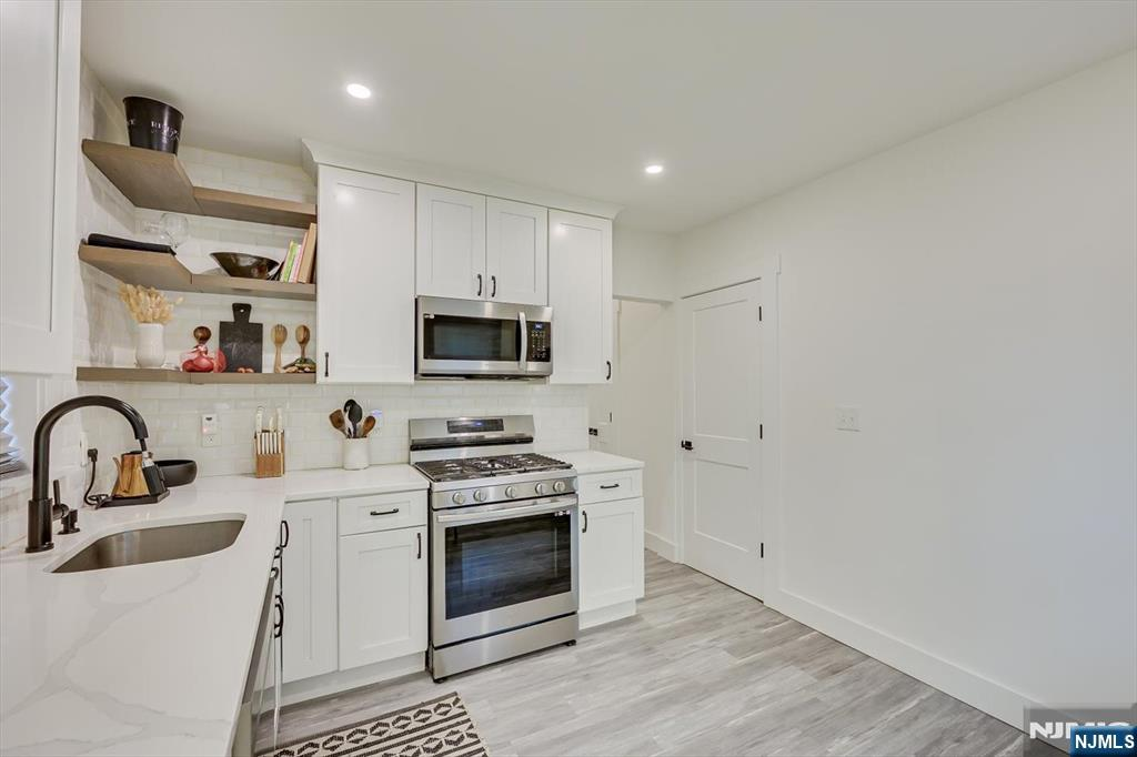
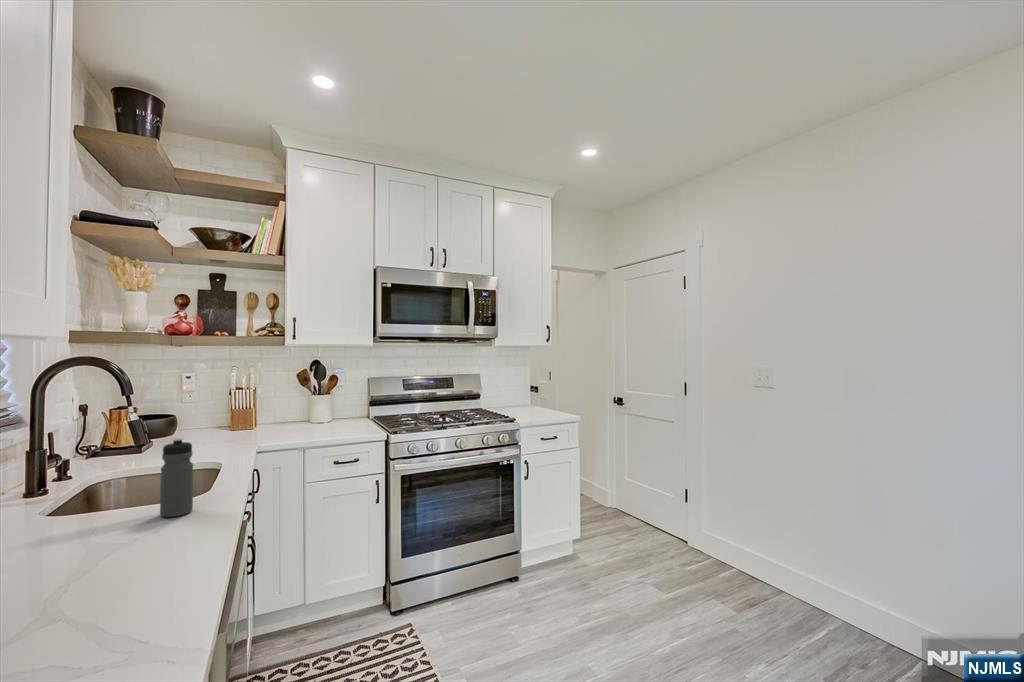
+ water bottle [159,437,194,518]
